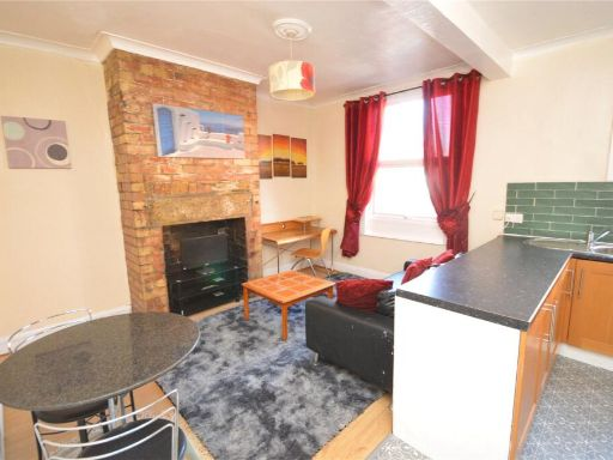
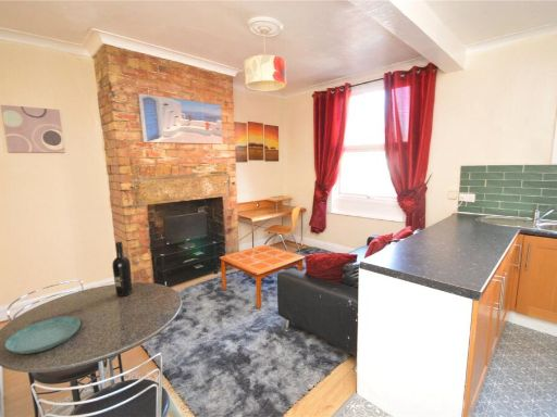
+ saucer [4,316,82,355]
+ wine bottle [111,241,133,298]
